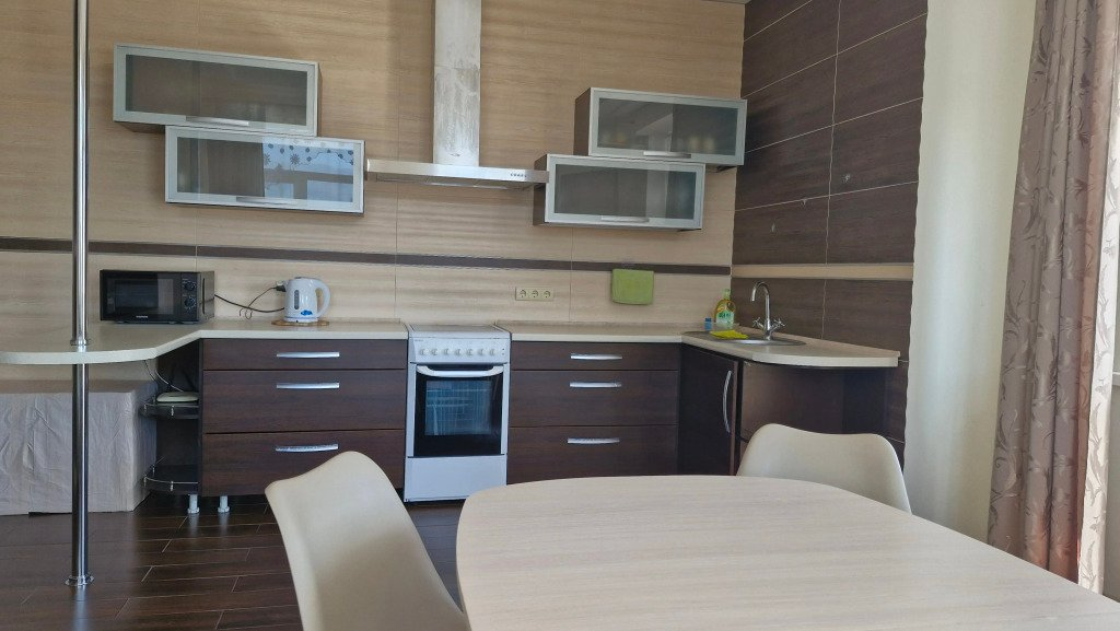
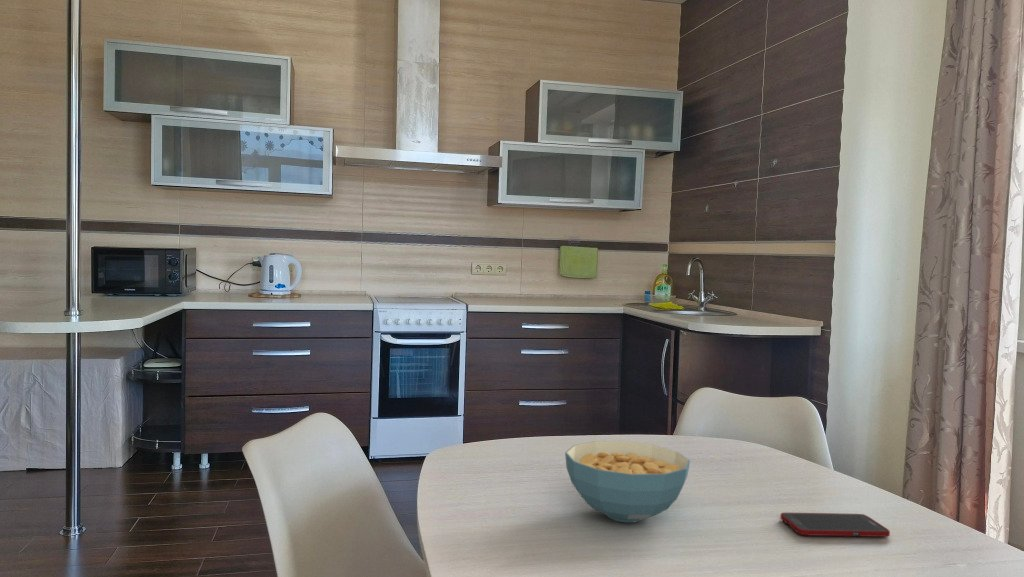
+ cell phone [779,512,891,538]
+ cereal bowl [564,440,691,523]
